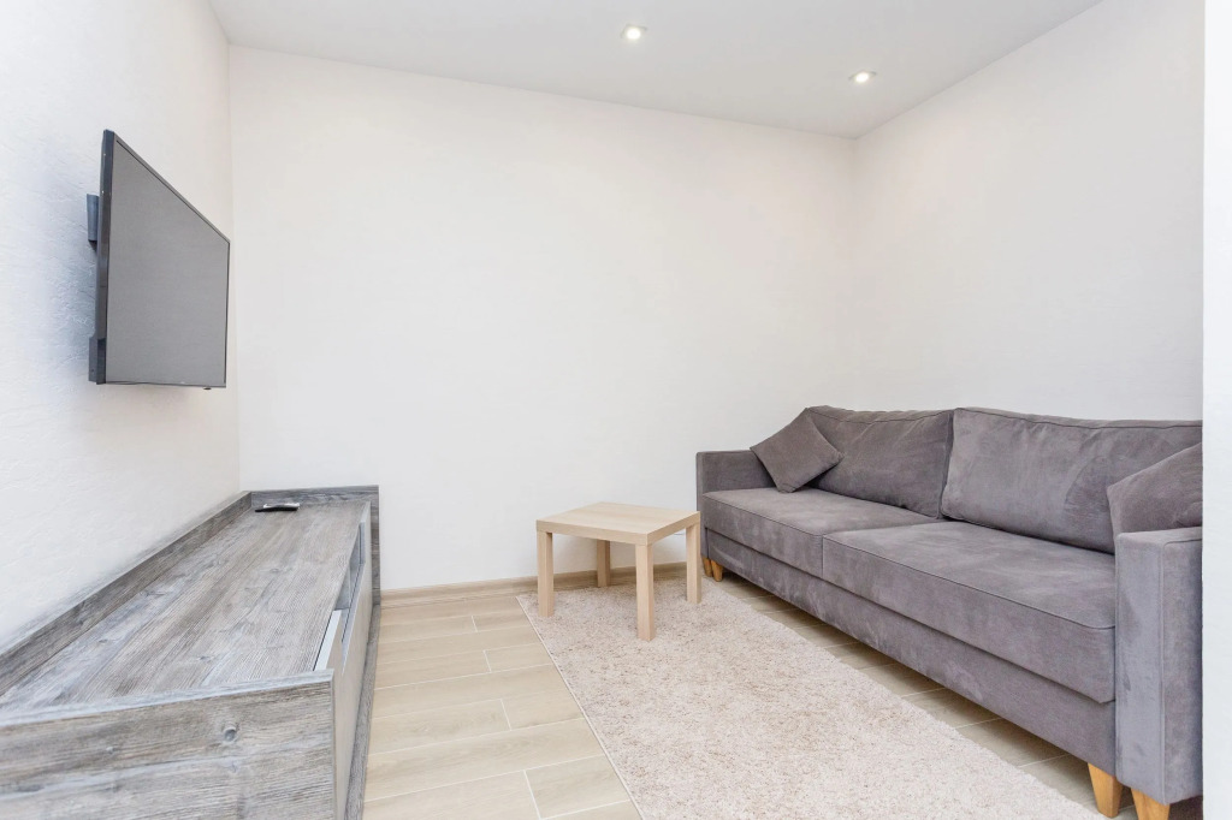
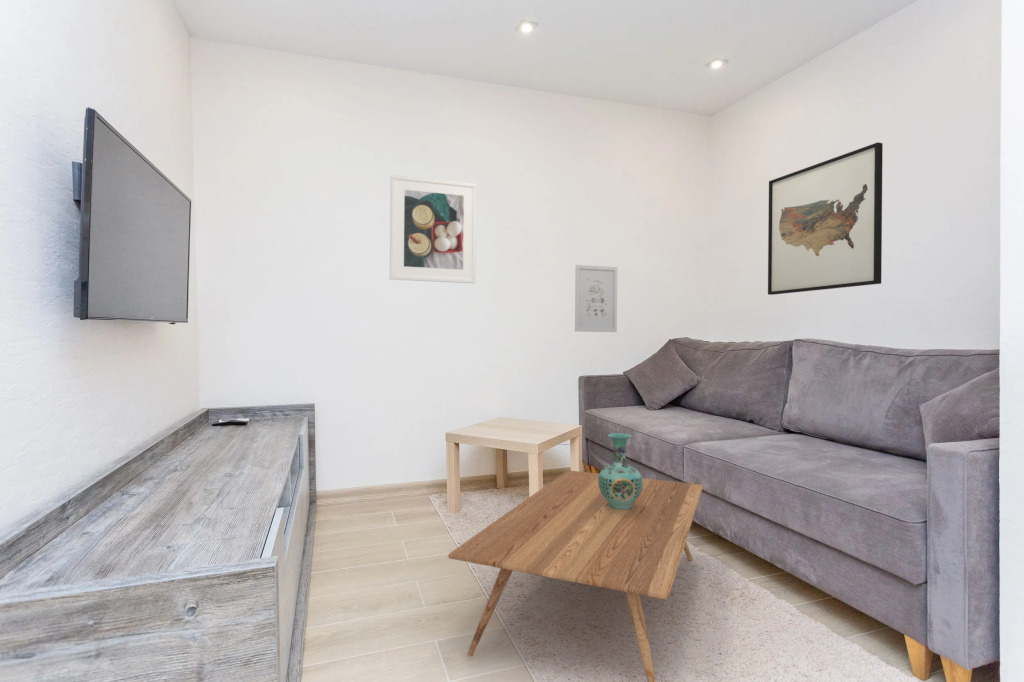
+ vase [598,432,643,509]
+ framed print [389,174,478,284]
+ coffee table [447,469,704,682]
+ wall art [767,141,884,296]
+ wall art [574,264,618,333]
